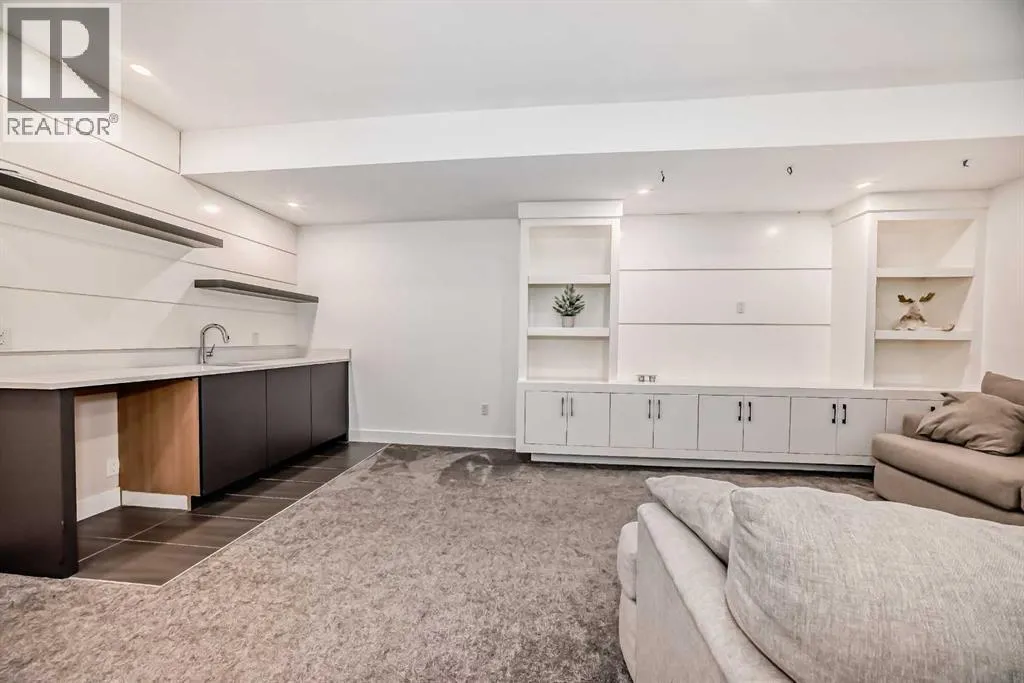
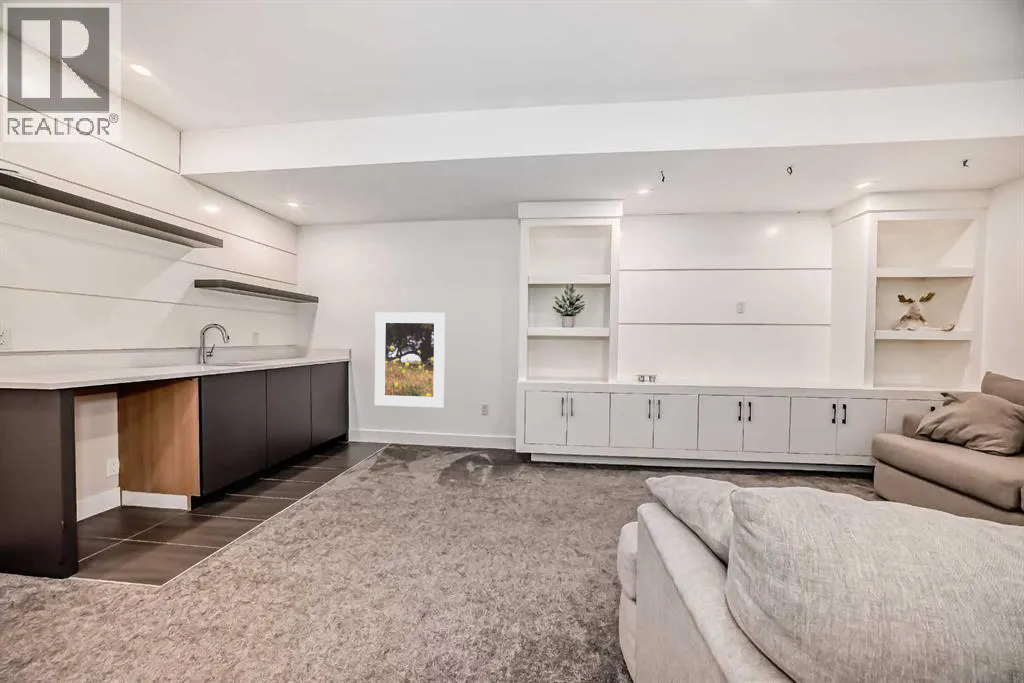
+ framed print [374,311,446,409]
